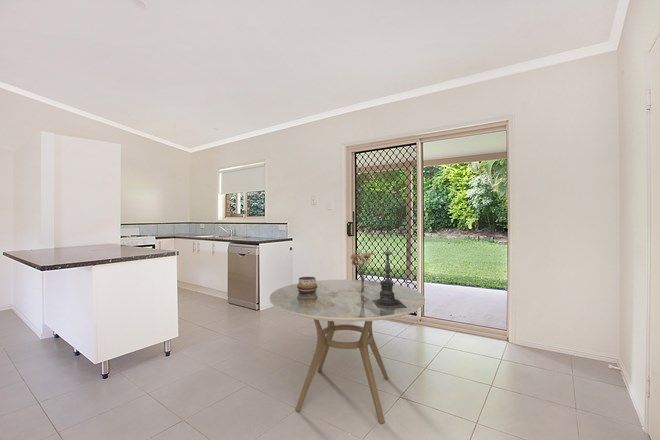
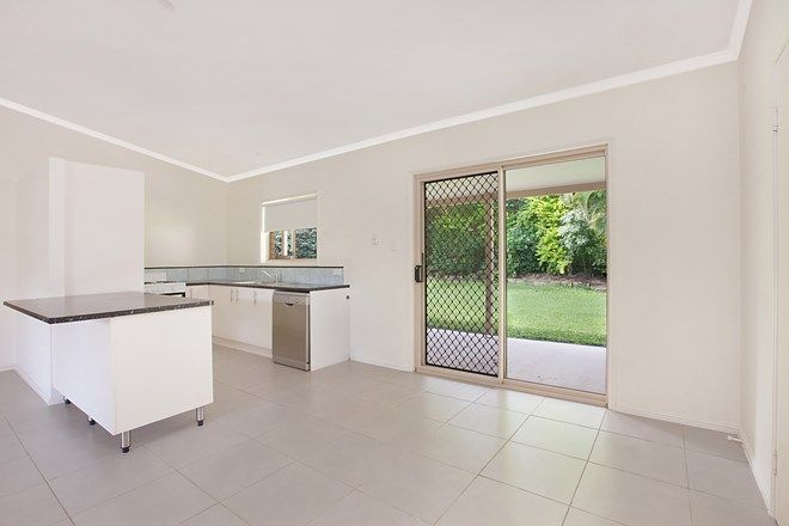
- dining table [269,279,426,425]
- bouquet [349,249,376,293]
- candle holder [372,243,406,308]
- decorative bowl [297,276,317,293]
